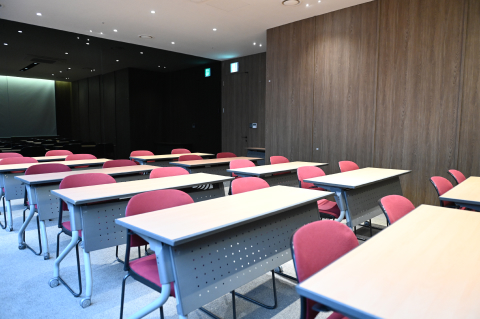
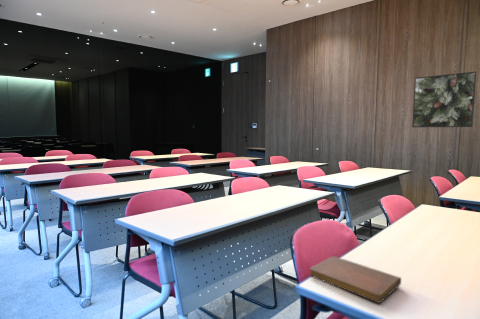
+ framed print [411,71,477,128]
+ notebook [309,255,402,304]
